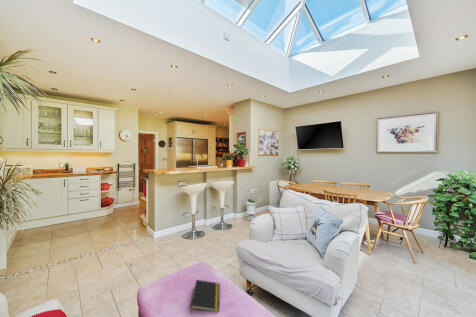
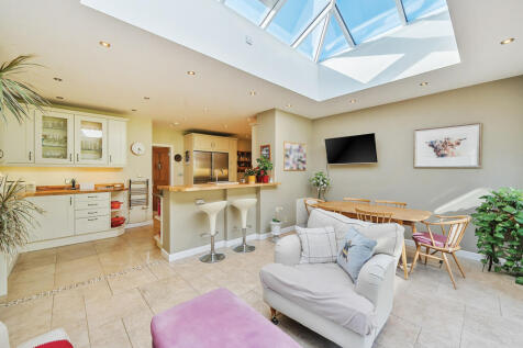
- notepad [189,279,221,314]
